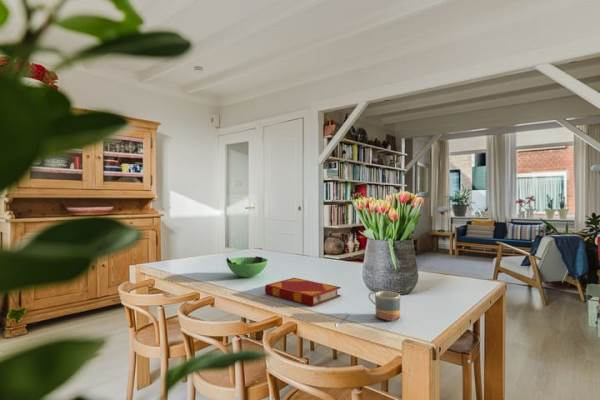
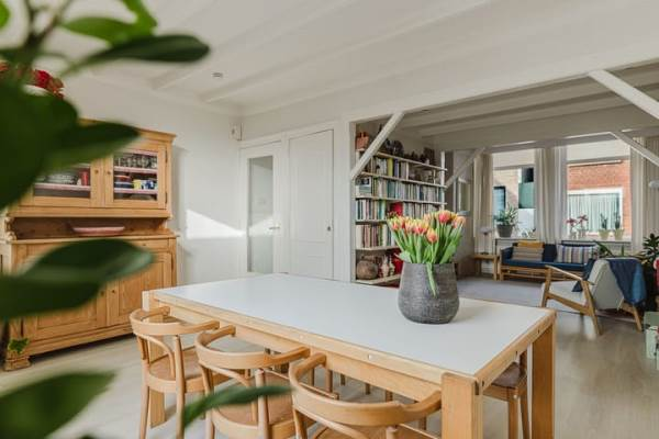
- mug [368,290,401,322]
- bowl [225,255,269,278]
- hardback book [264,277,342,307]
